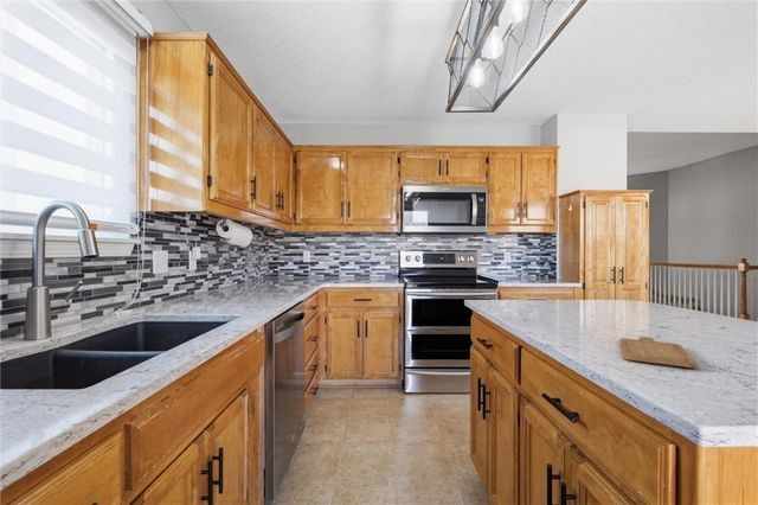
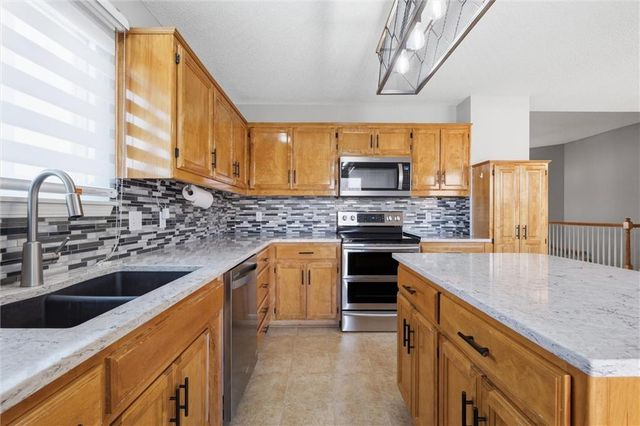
- chopping board [618,335,698,369]
